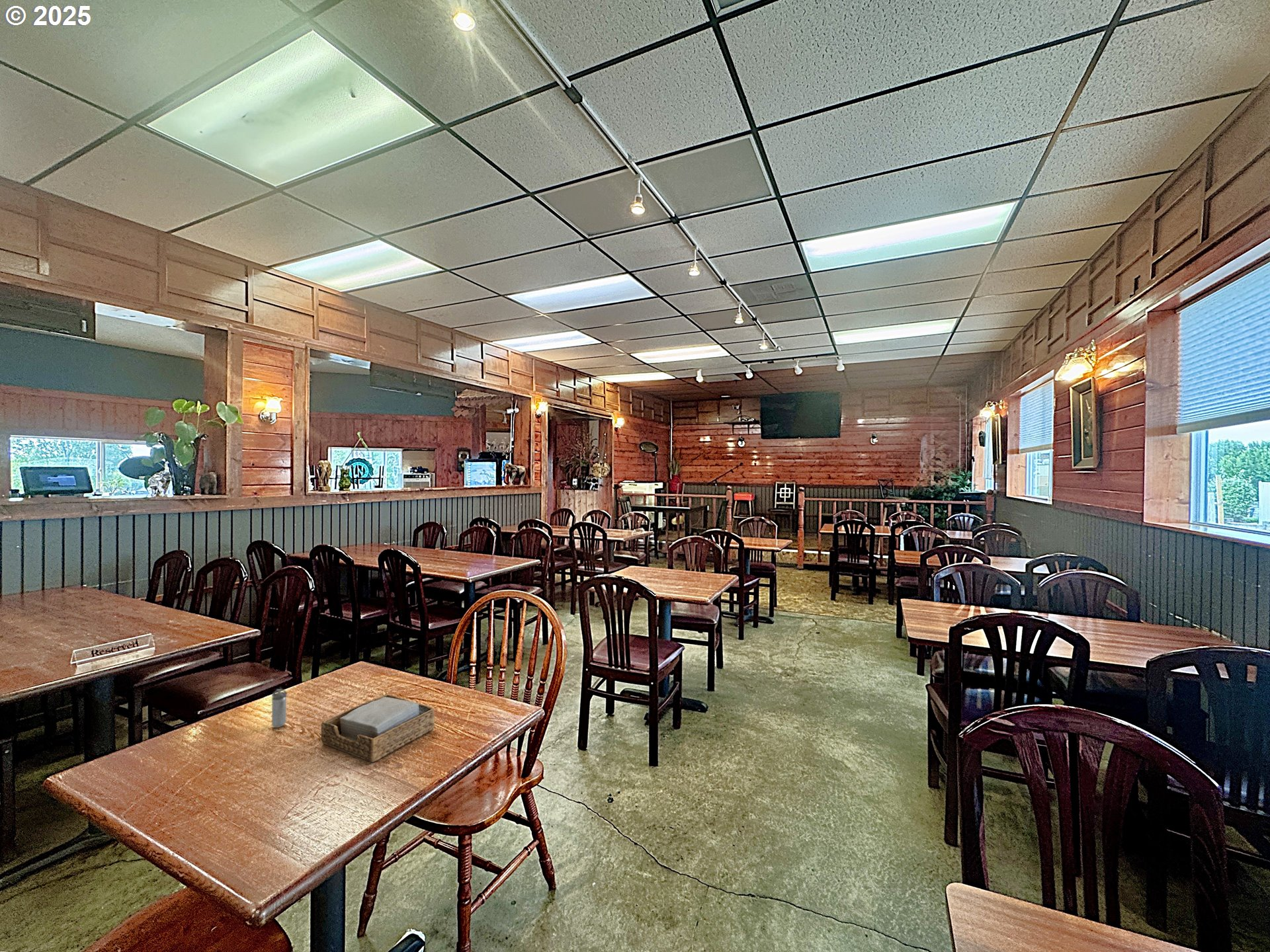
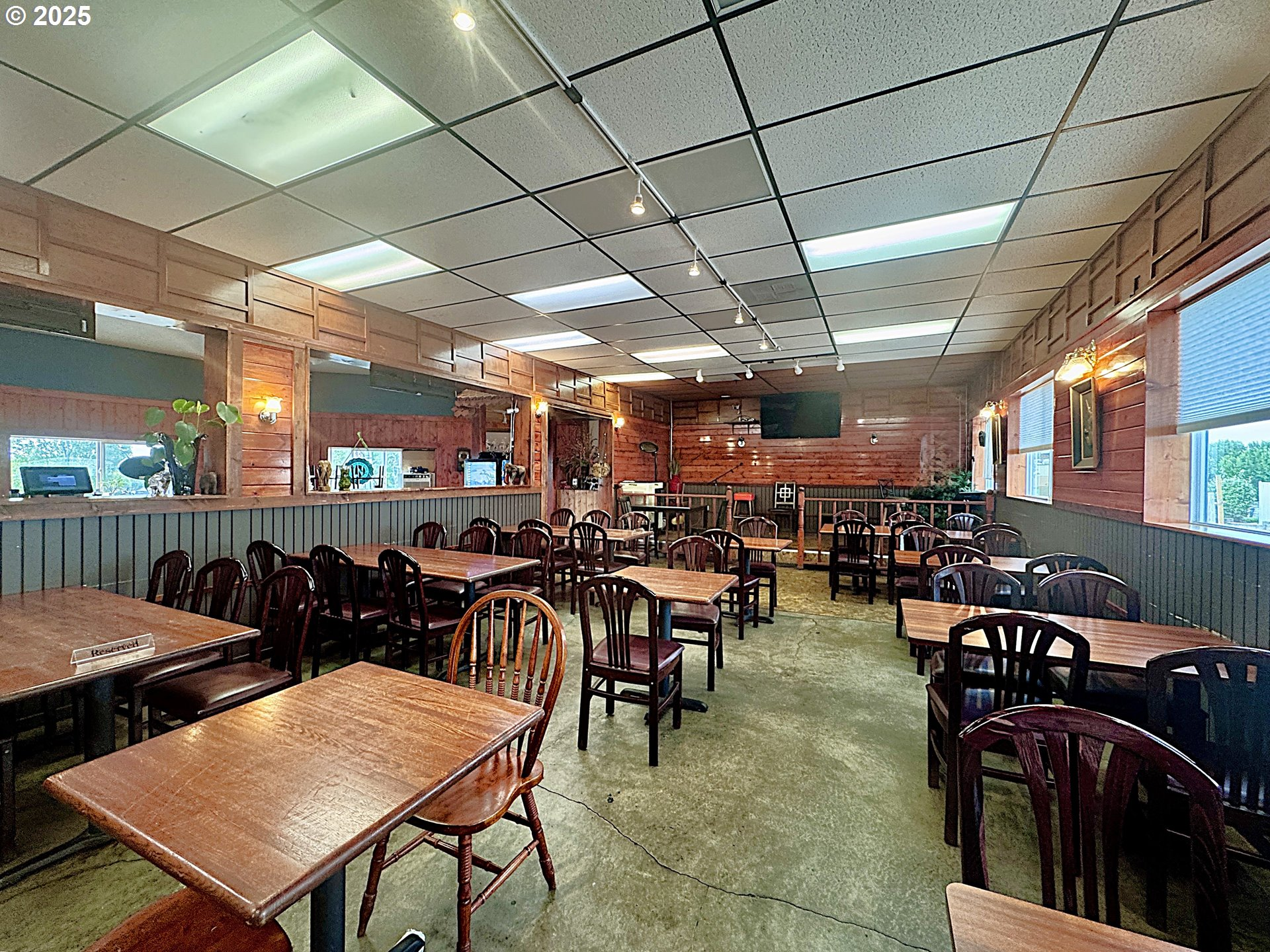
- napkin holder [320,694,435,763]
- shaker [271,688,288,729]
